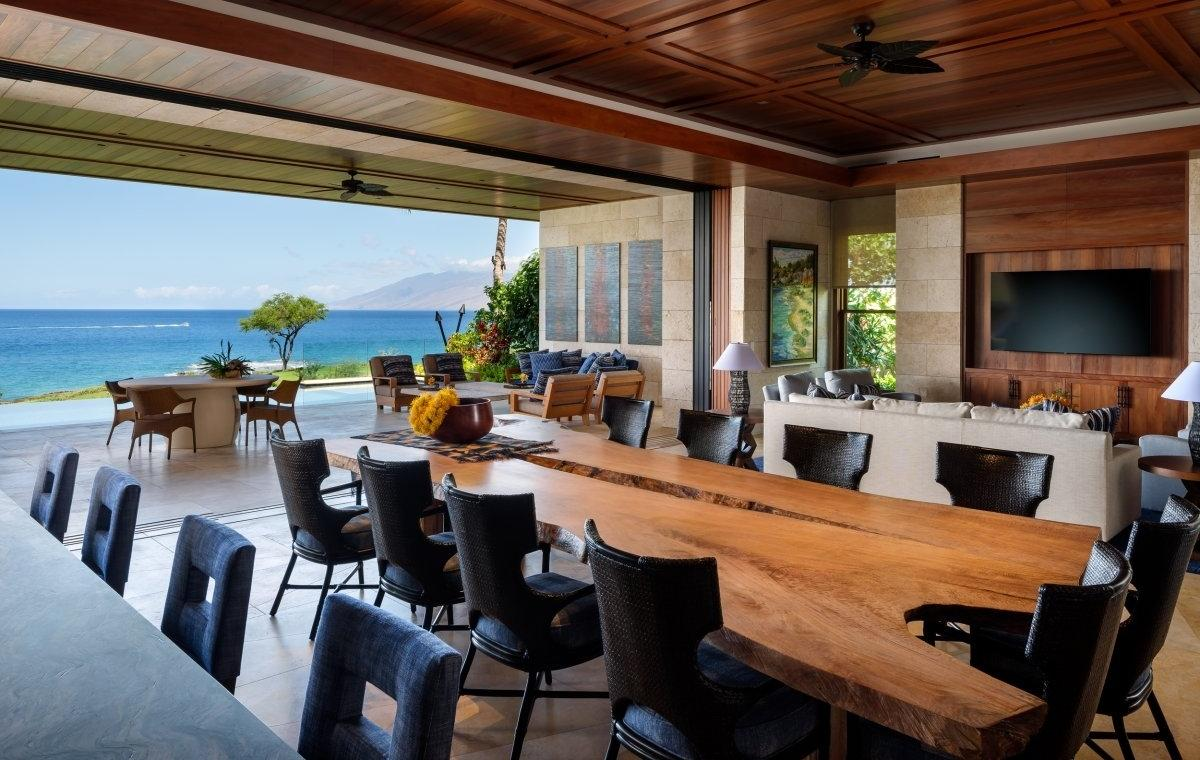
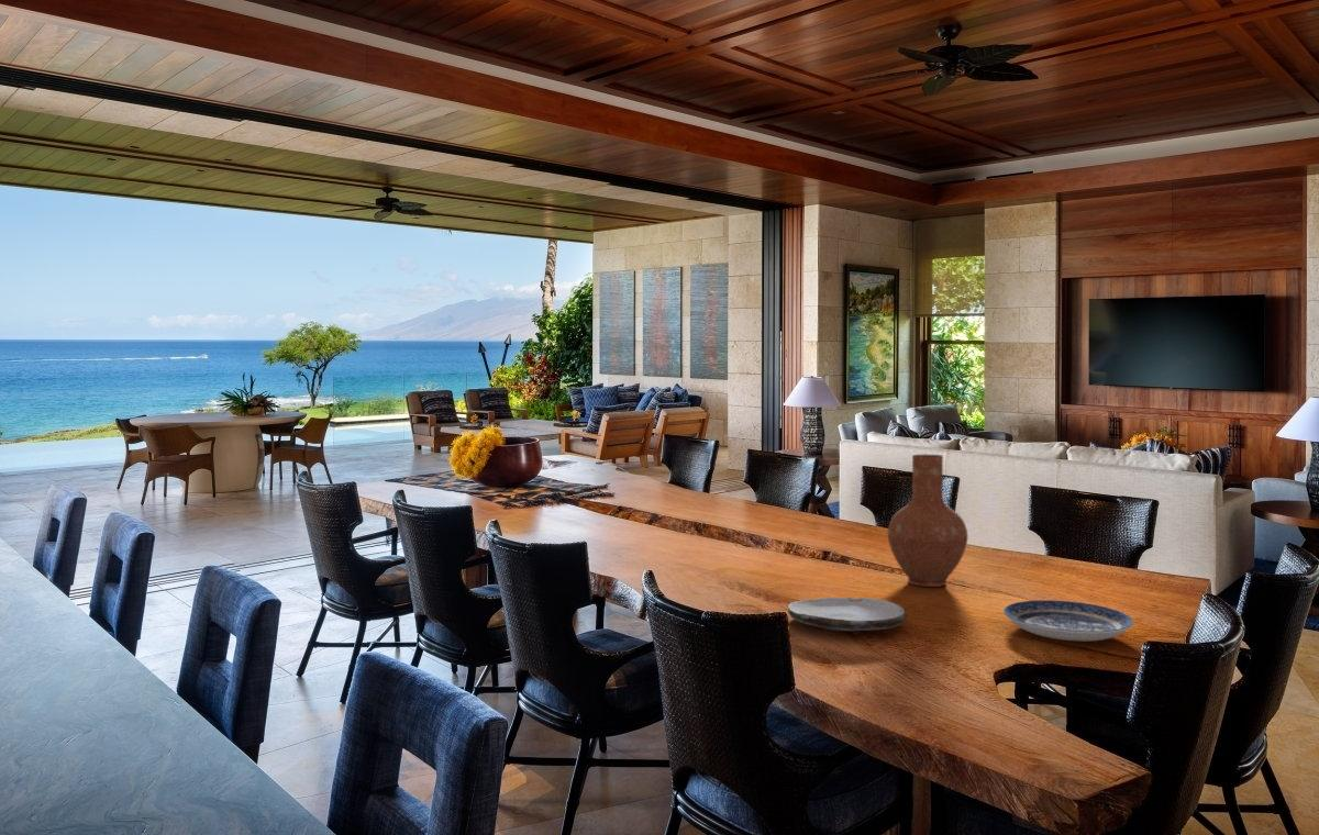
+ plate [787,597,907,632]
+ plate [1002,599,1134,643]
+ vase [887,454,968,588]
